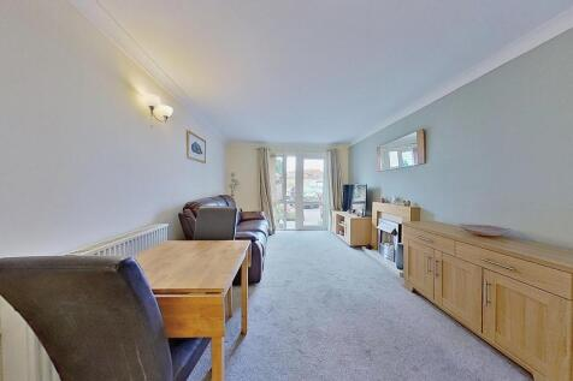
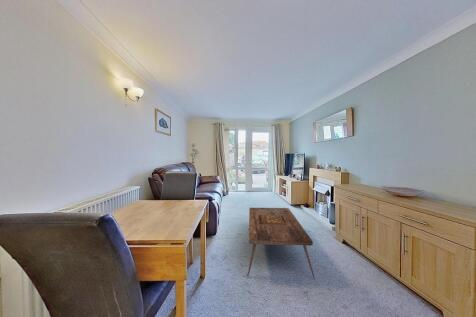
+ coffee table [247,207,316,280]
